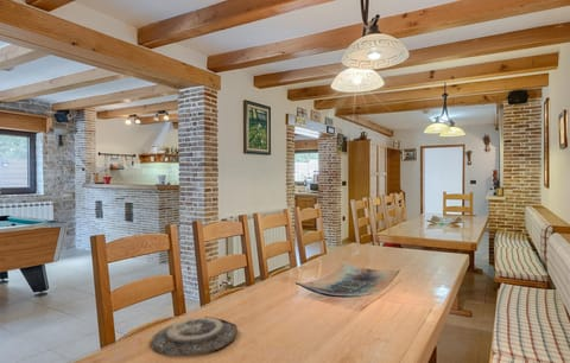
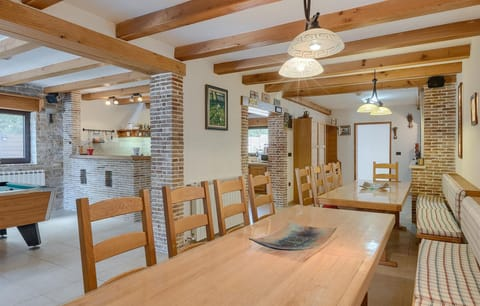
- plate [150,314,239,357]
